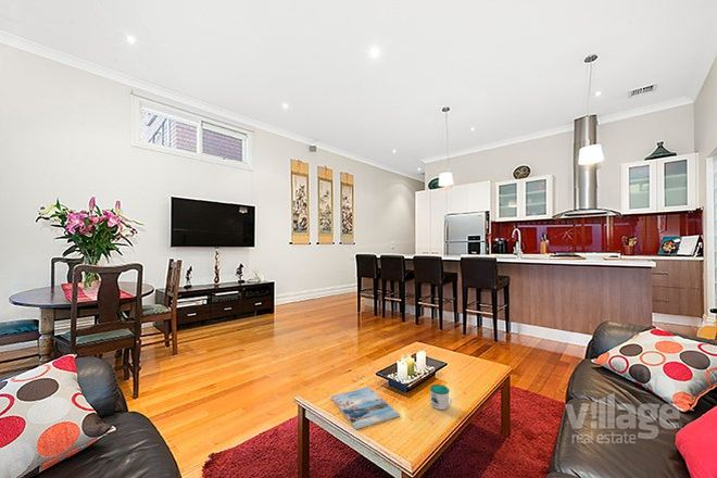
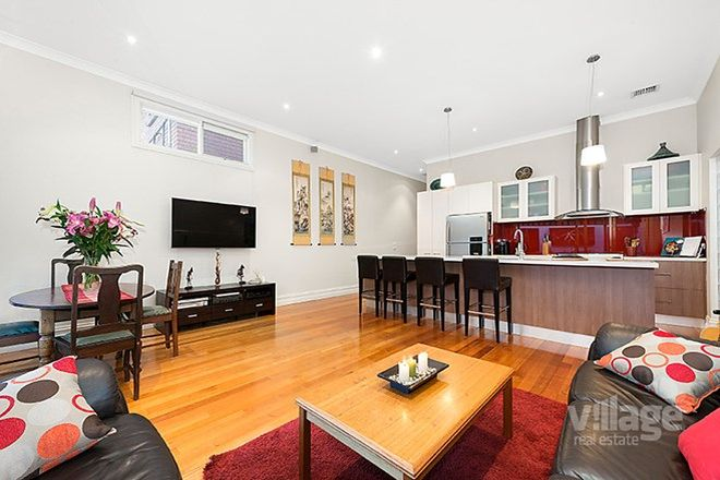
- magazine [330,386,401,430]
- mug [429,383,453,411]
